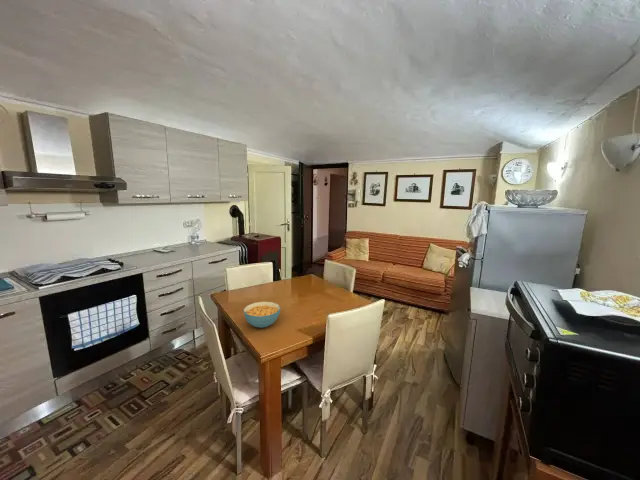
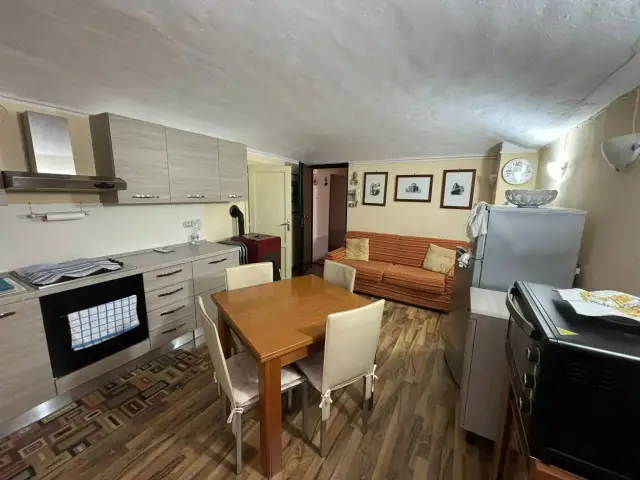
- cereal bowl [242,301,282,329]
